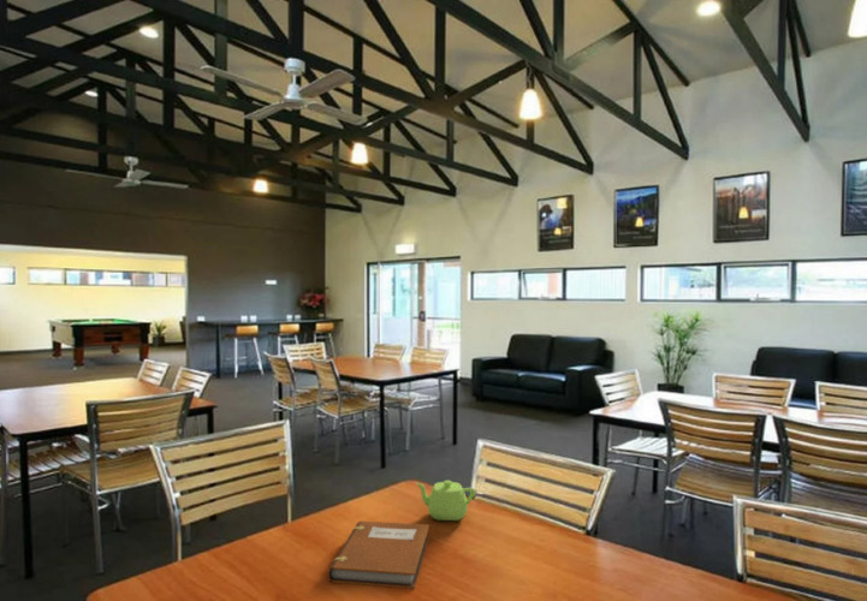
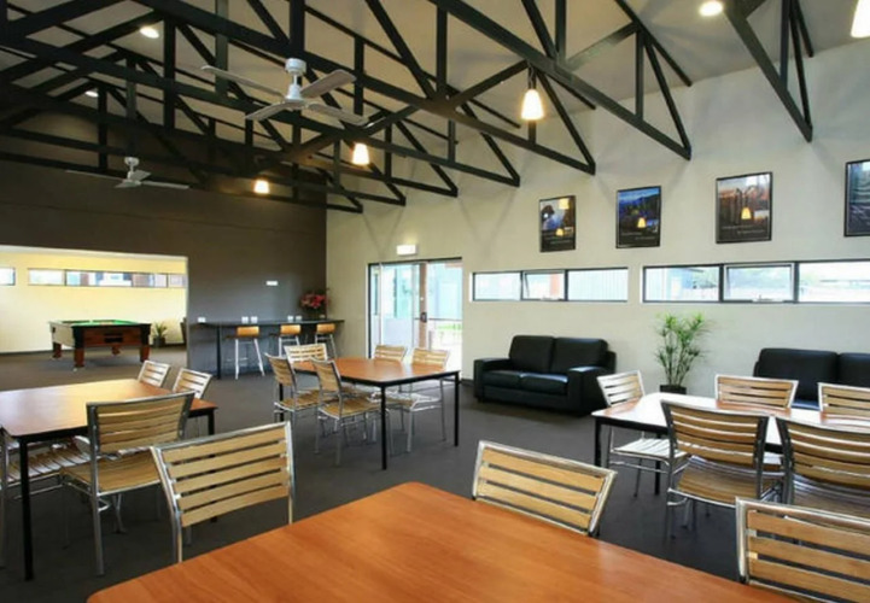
- teapot [415,480,476,522]
- notebook [327,520,430,590]
